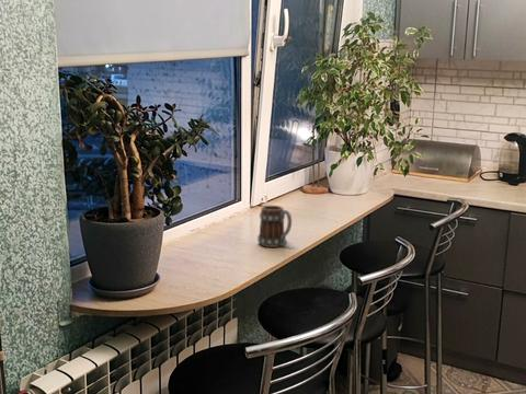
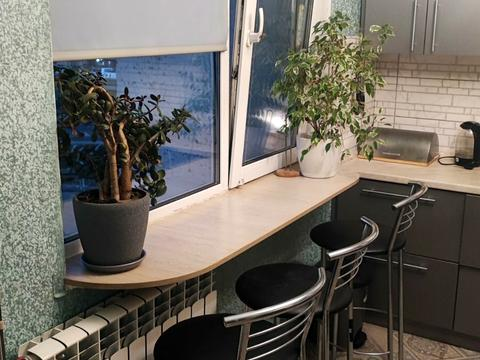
- mug [256,205,293,248]
